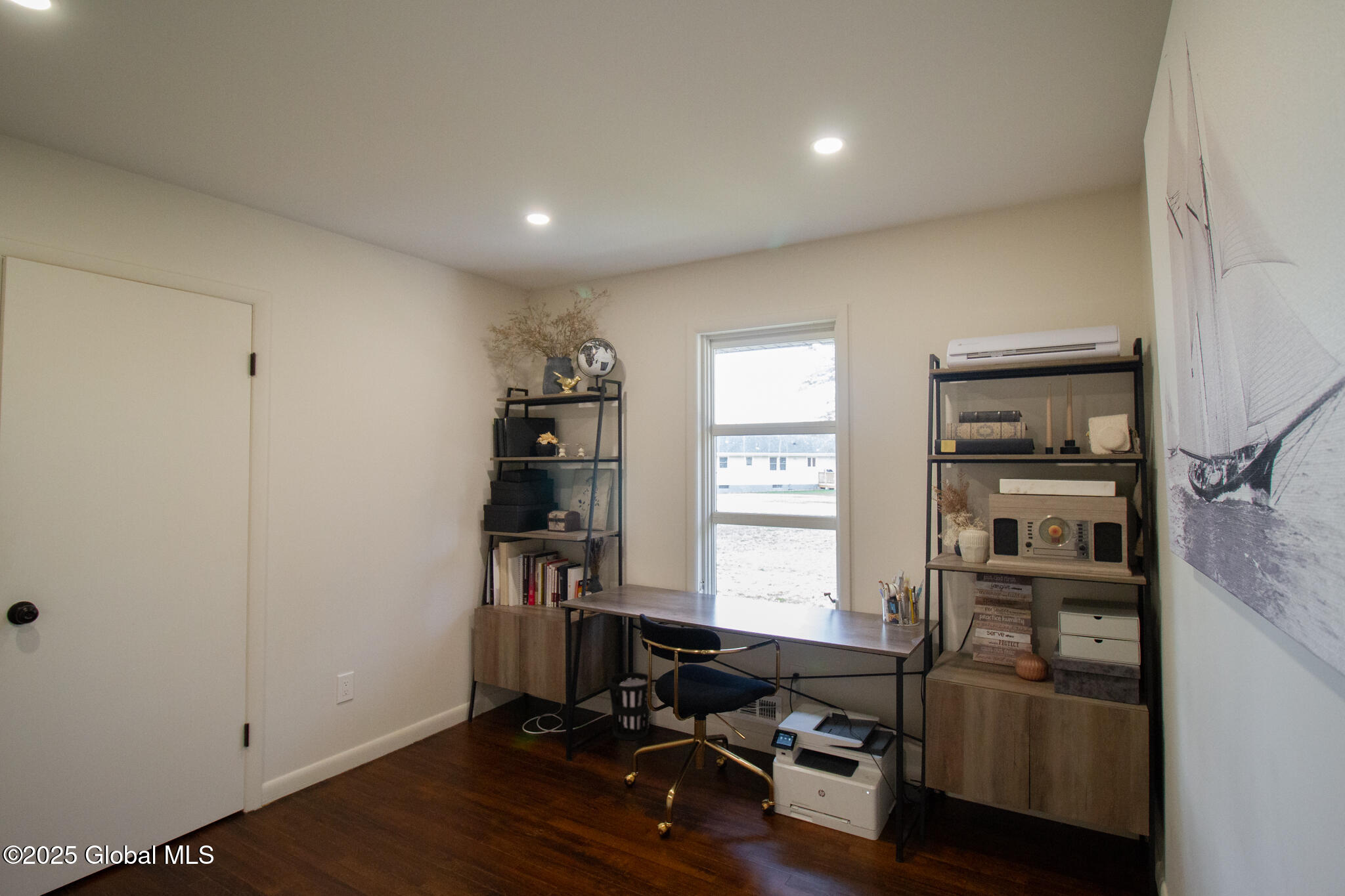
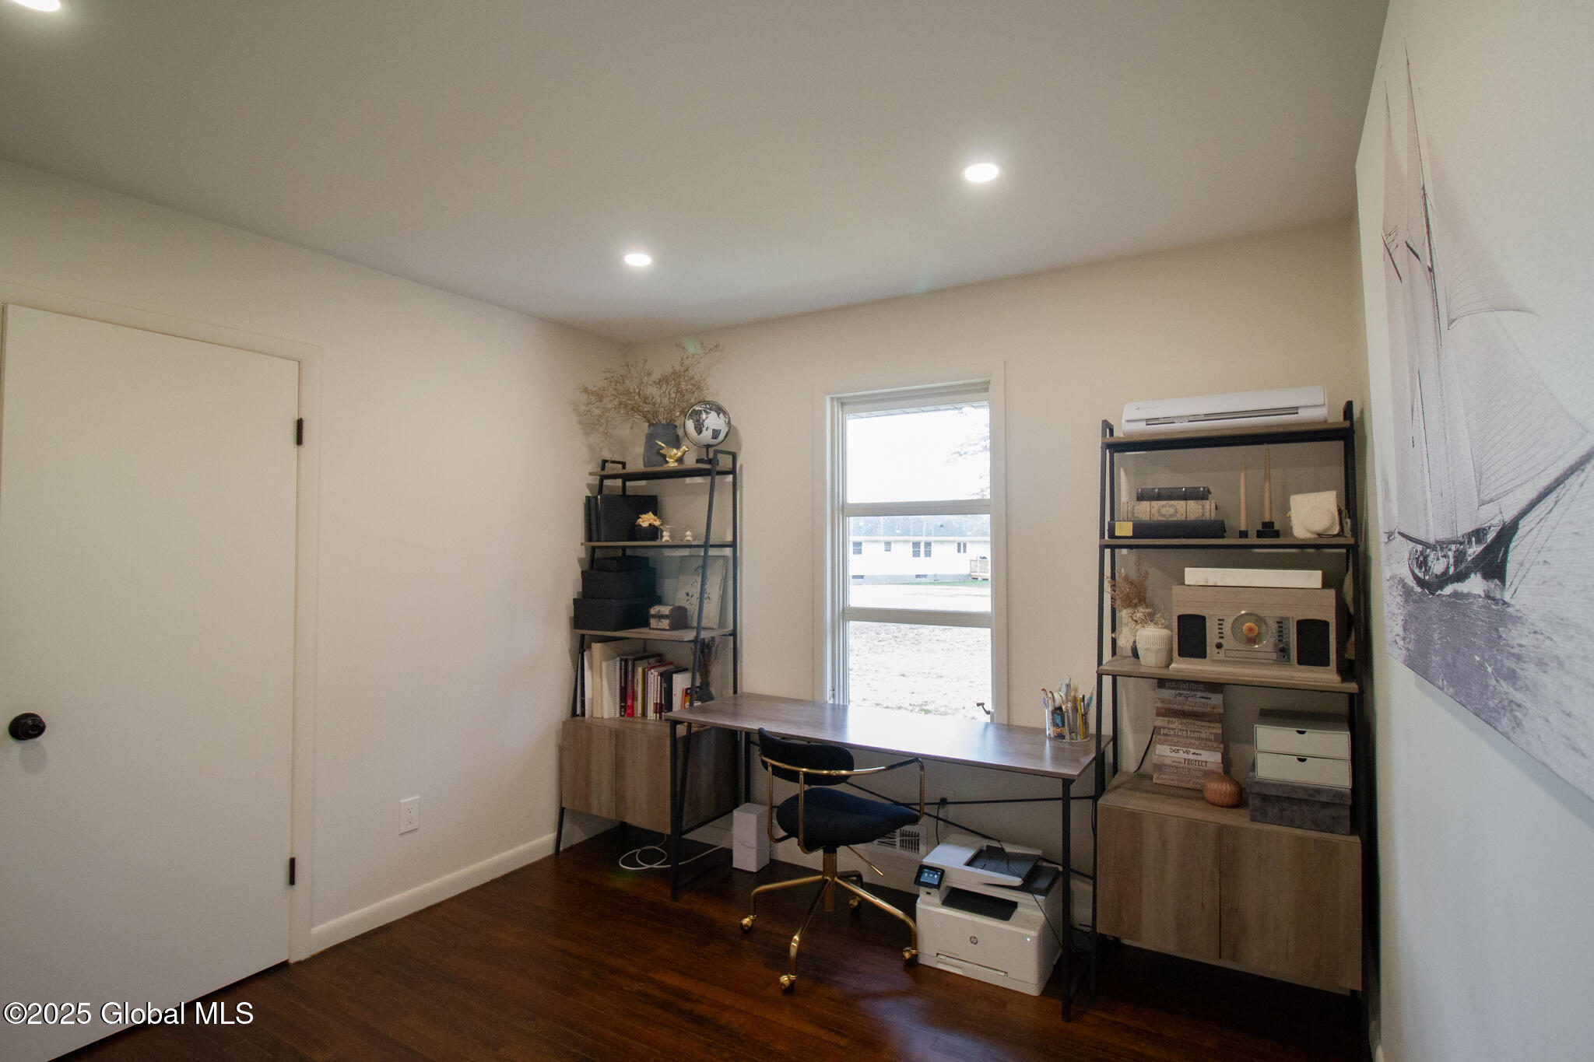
- wastebasket [607,672,650,741]
